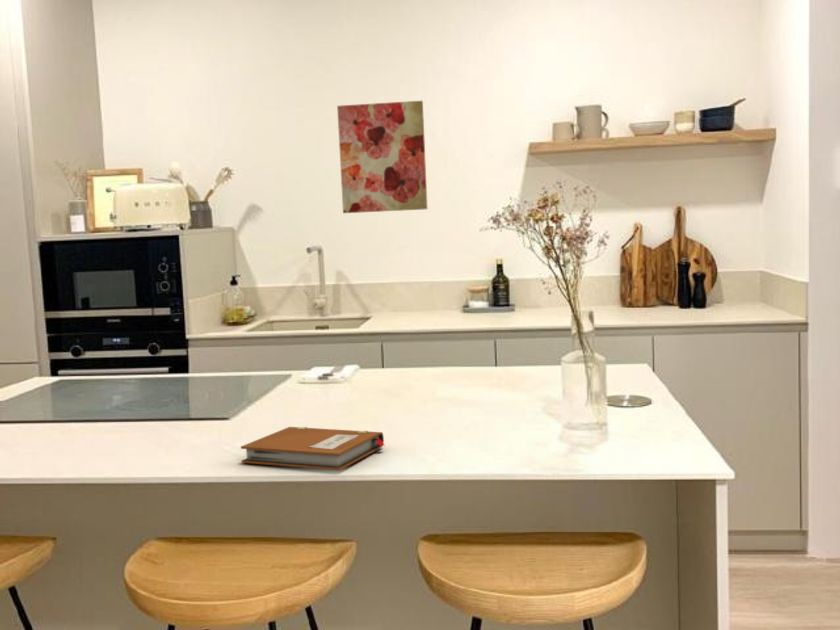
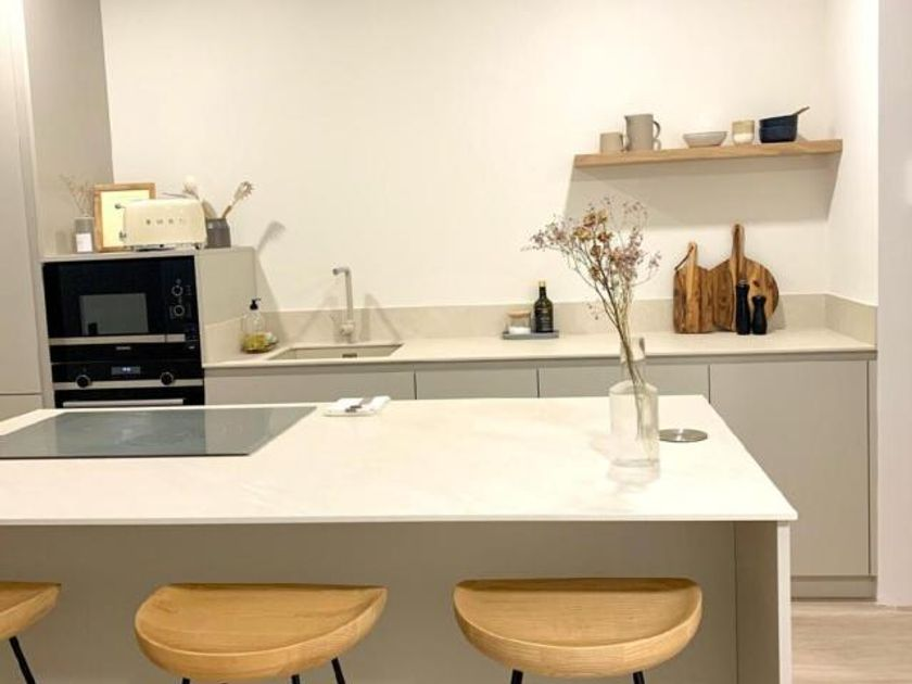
- notebook [240,426,386,471]
- wall art [336,100,429,214]
